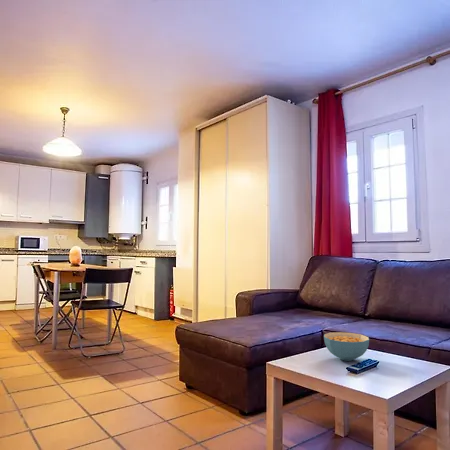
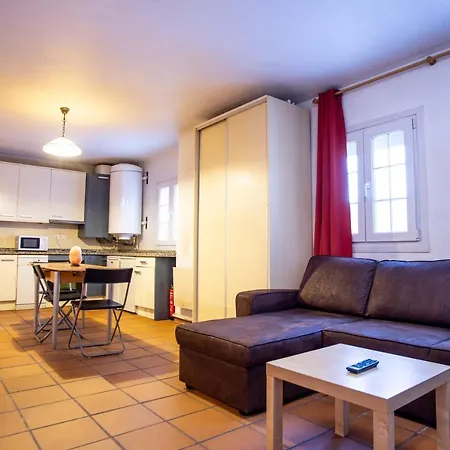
- cereal bowl [323,331,370,362]
